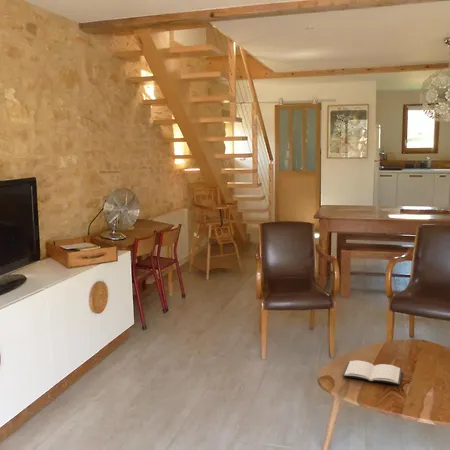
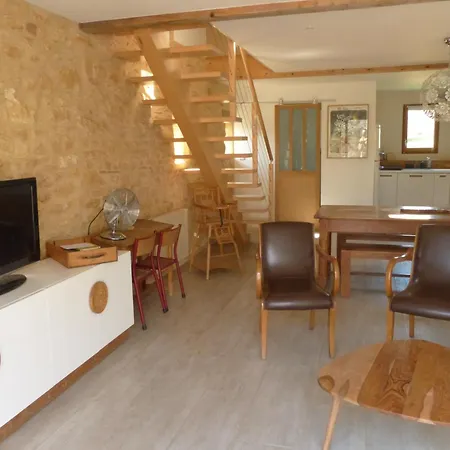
- book [342,359,403,386]
